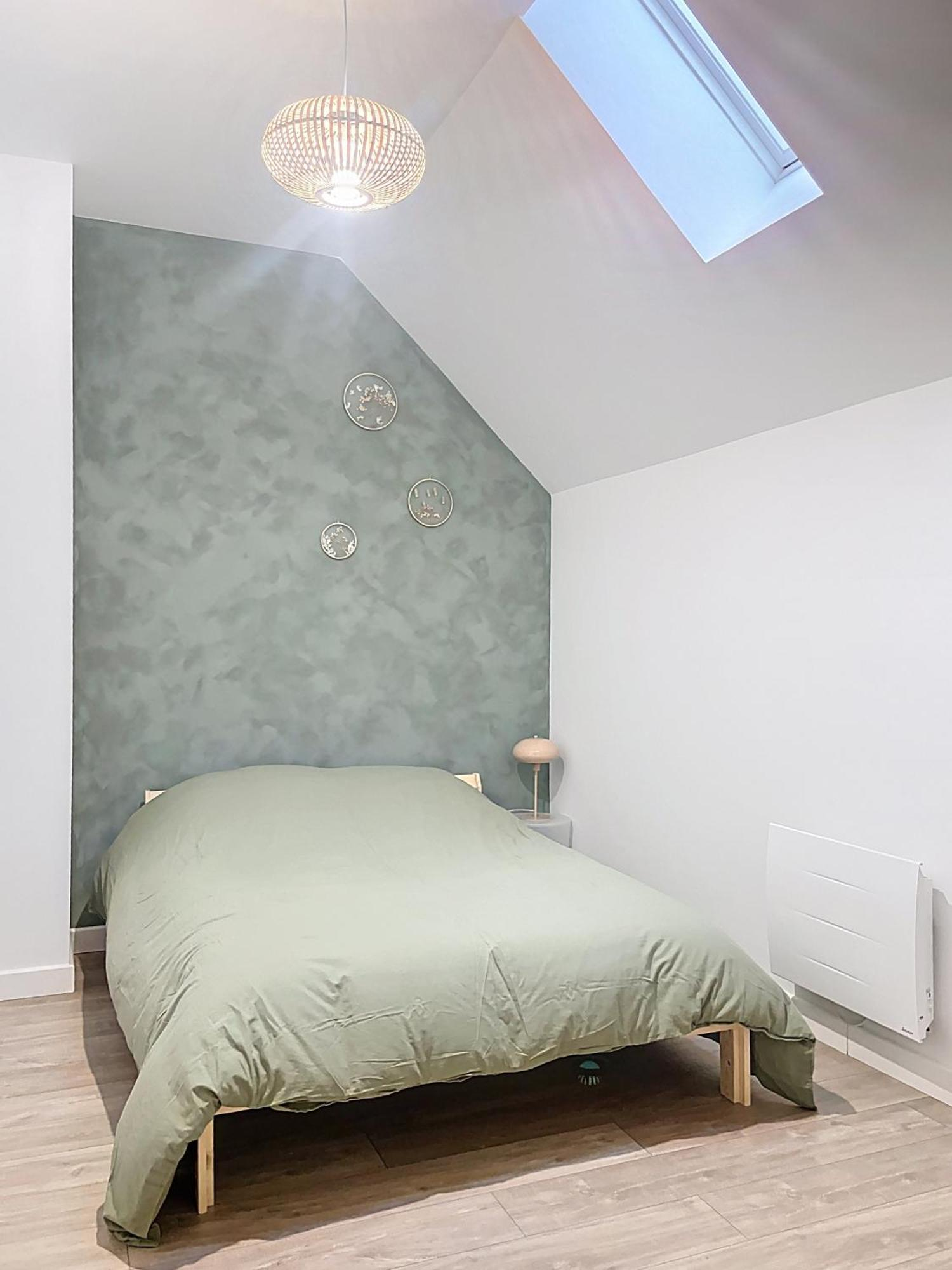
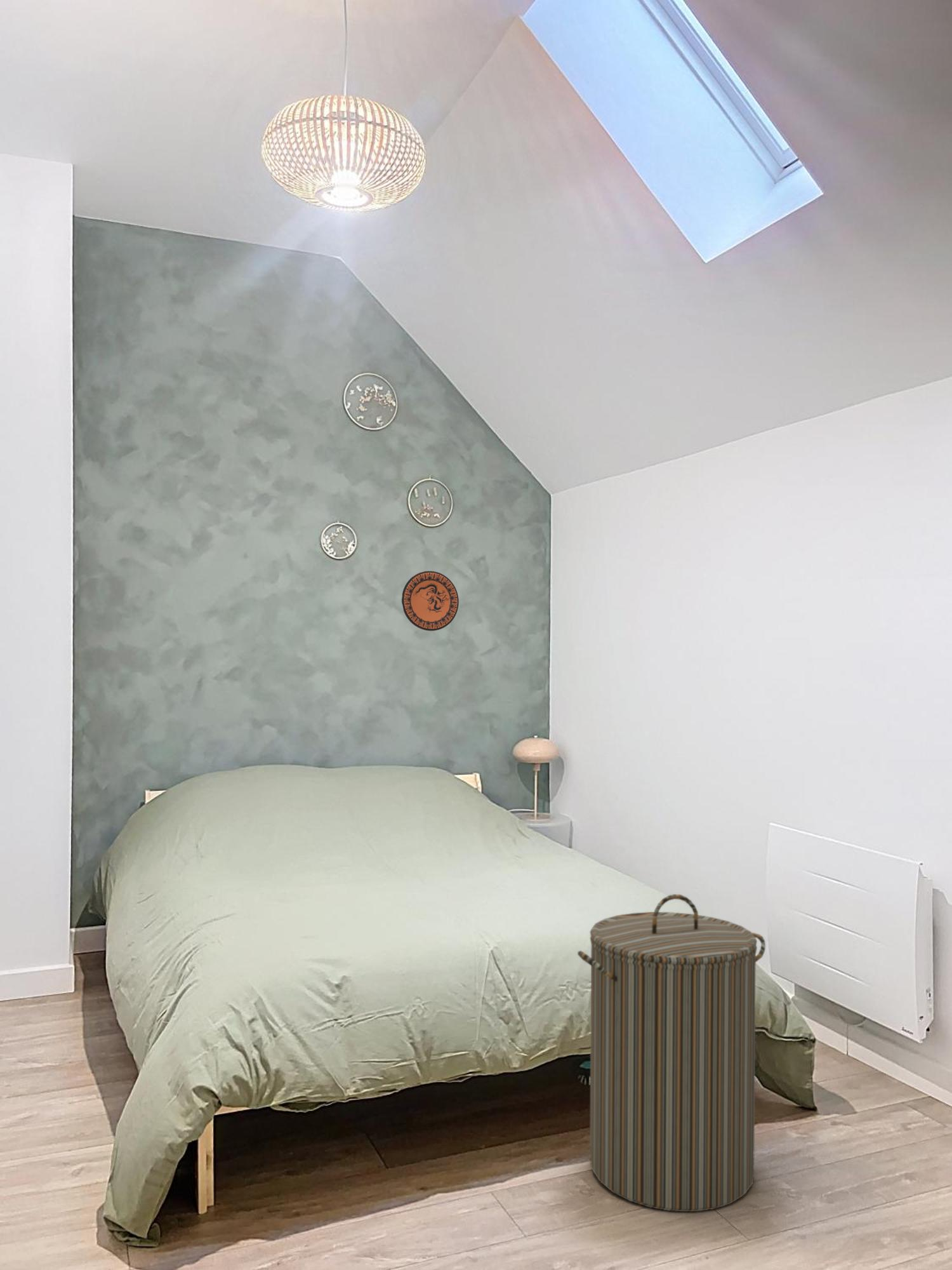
+ laundry hamper [577,893,766,1212]
+ decorative plate [401,570,459,631]
